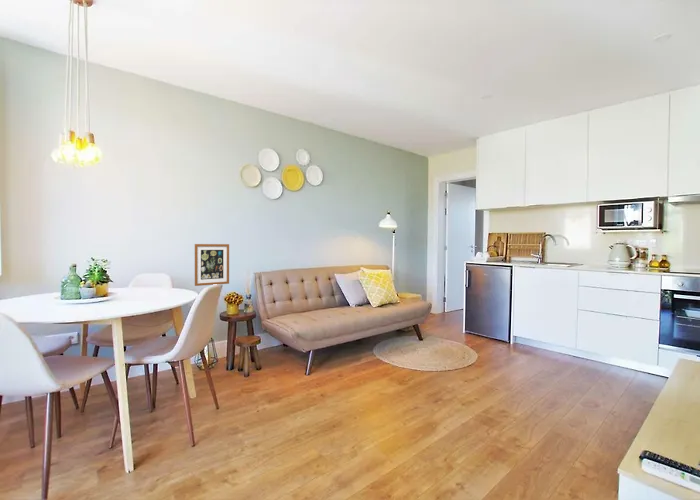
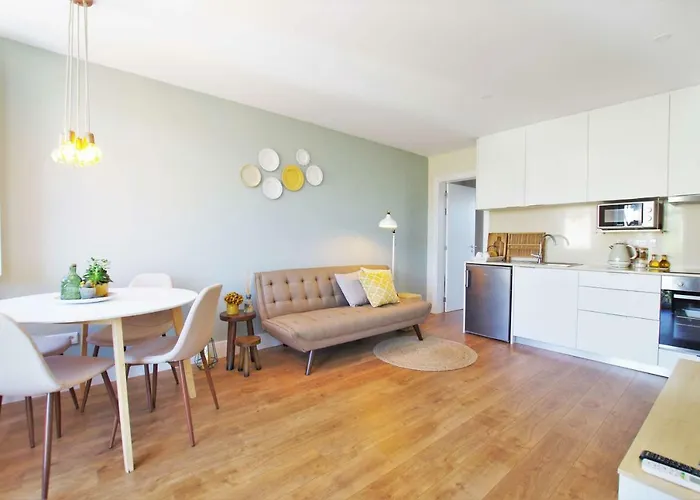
- wall art [194,243,230,287]
